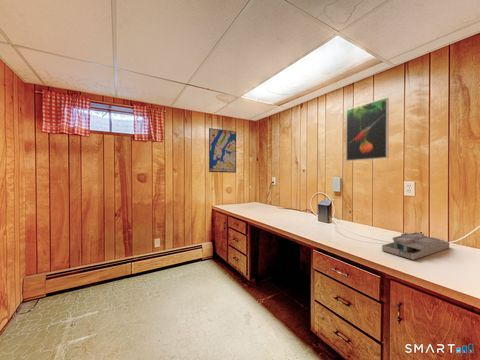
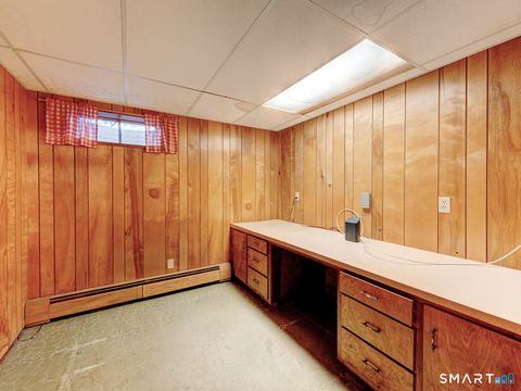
- desk organizer [381,231,450,261]
- wall art [208,127,237,174]
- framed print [345,97,390,162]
